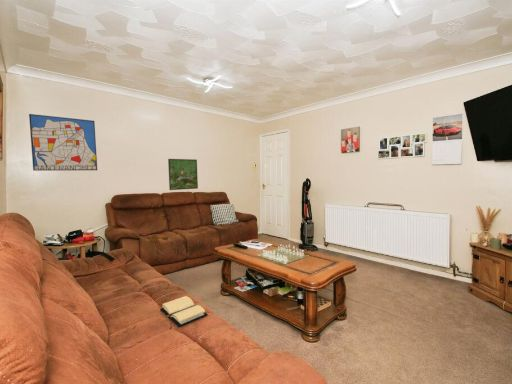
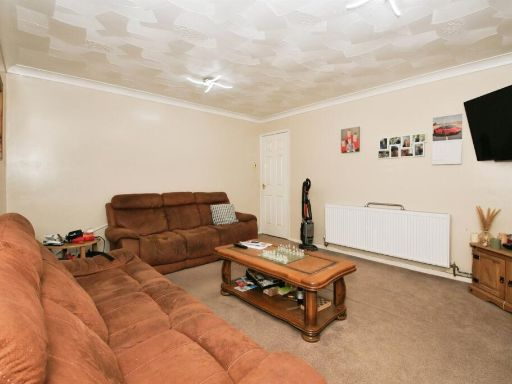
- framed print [167,158,199,191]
- wall art [28,113,98,172]
- book [159,295,209,328]
